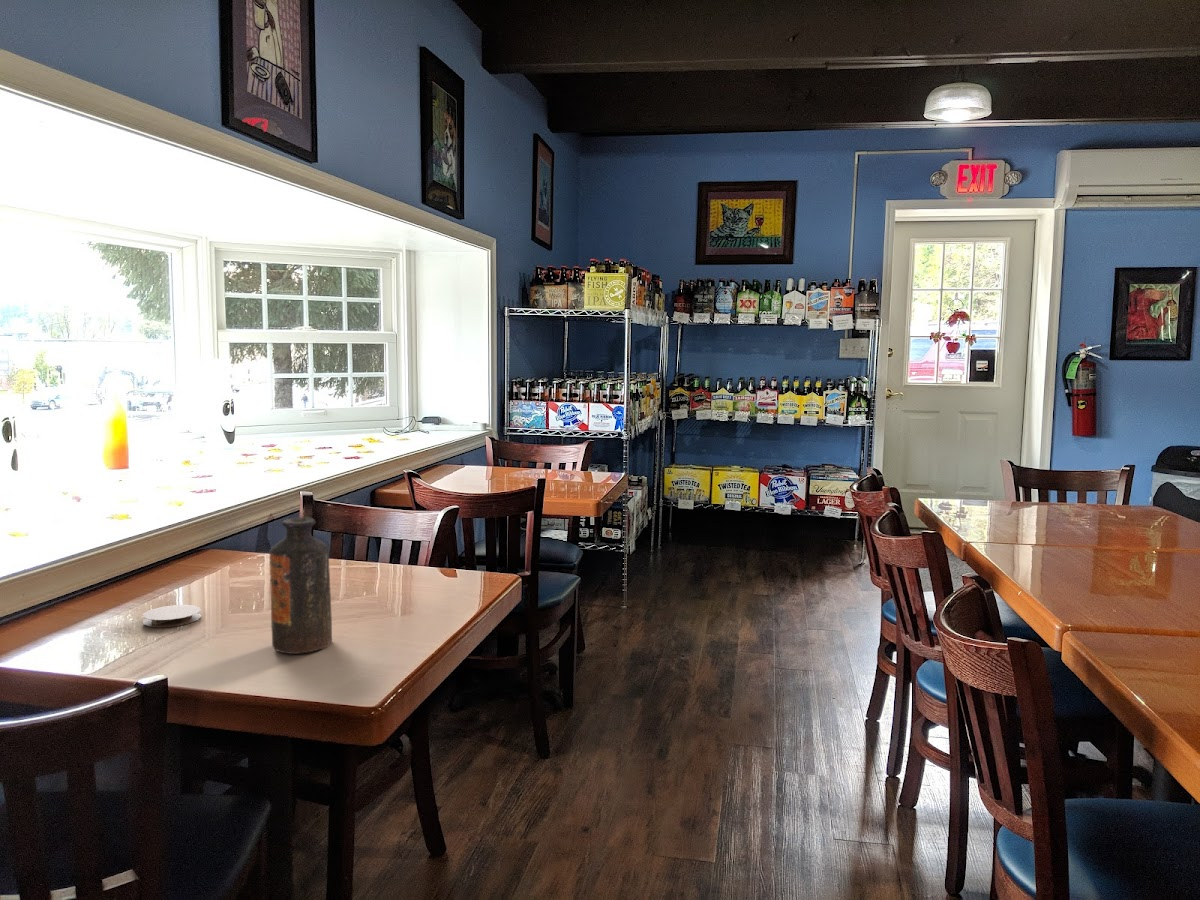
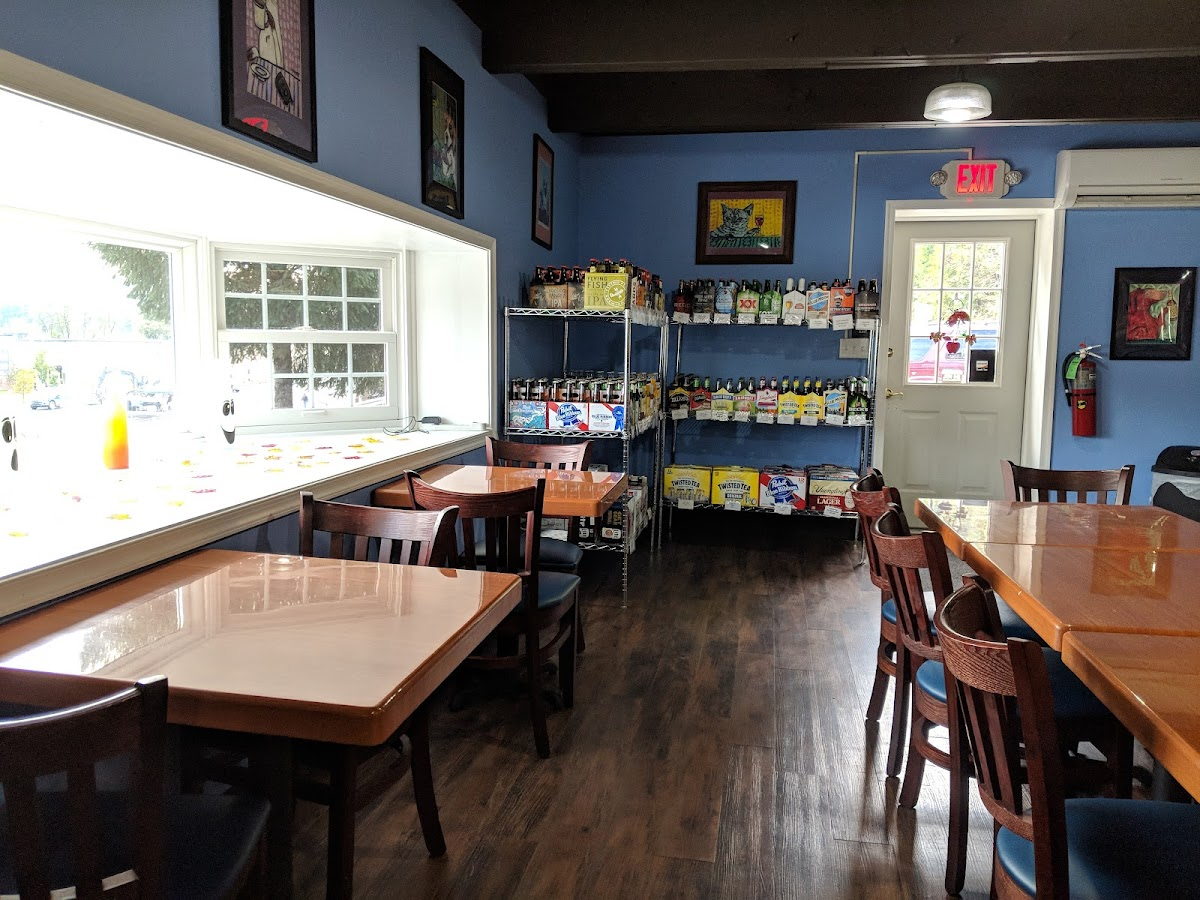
- coaster [141,604,202,628]
- bottle [269,516,333,655]
